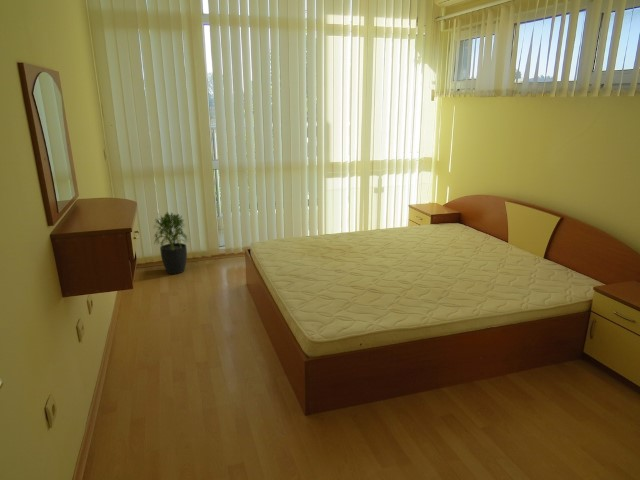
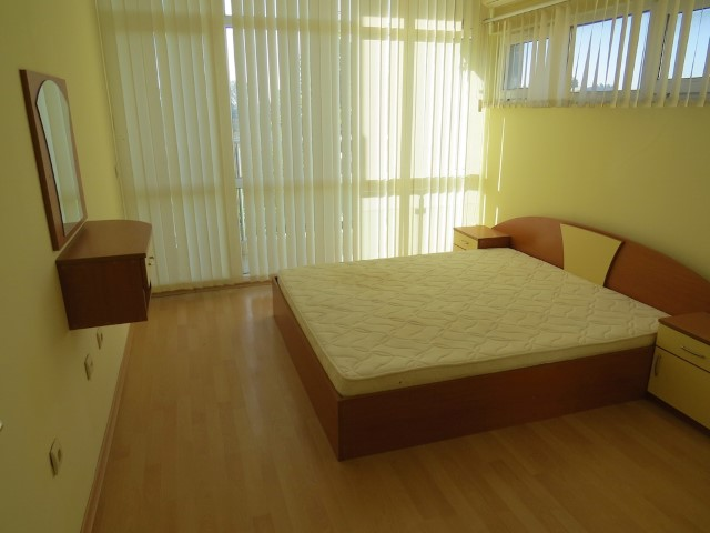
- potted plant [152,211,189,275]
